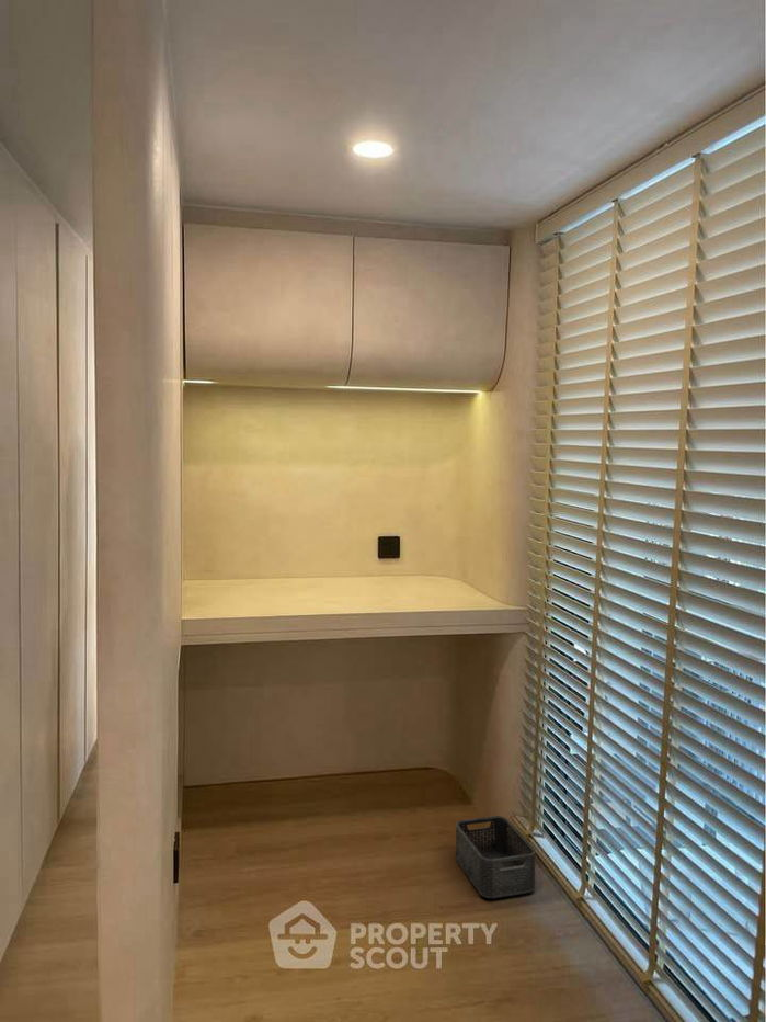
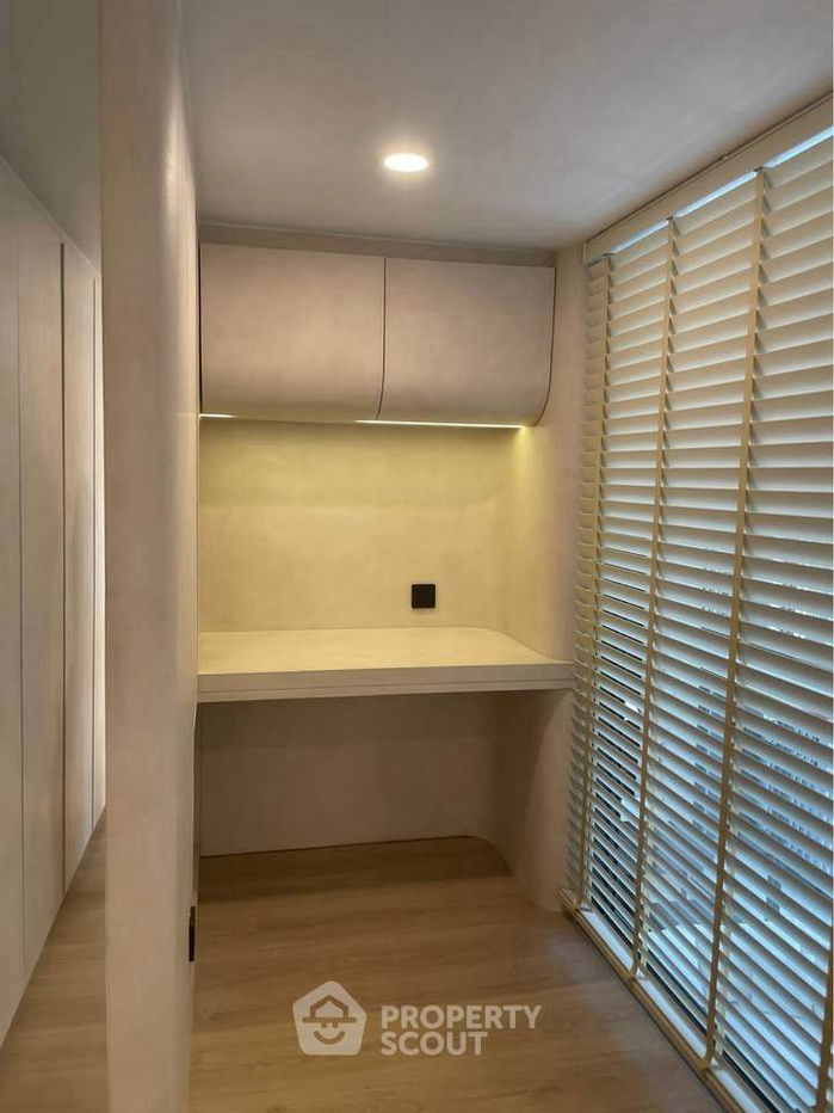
- storage bin [455,815,537,899]
